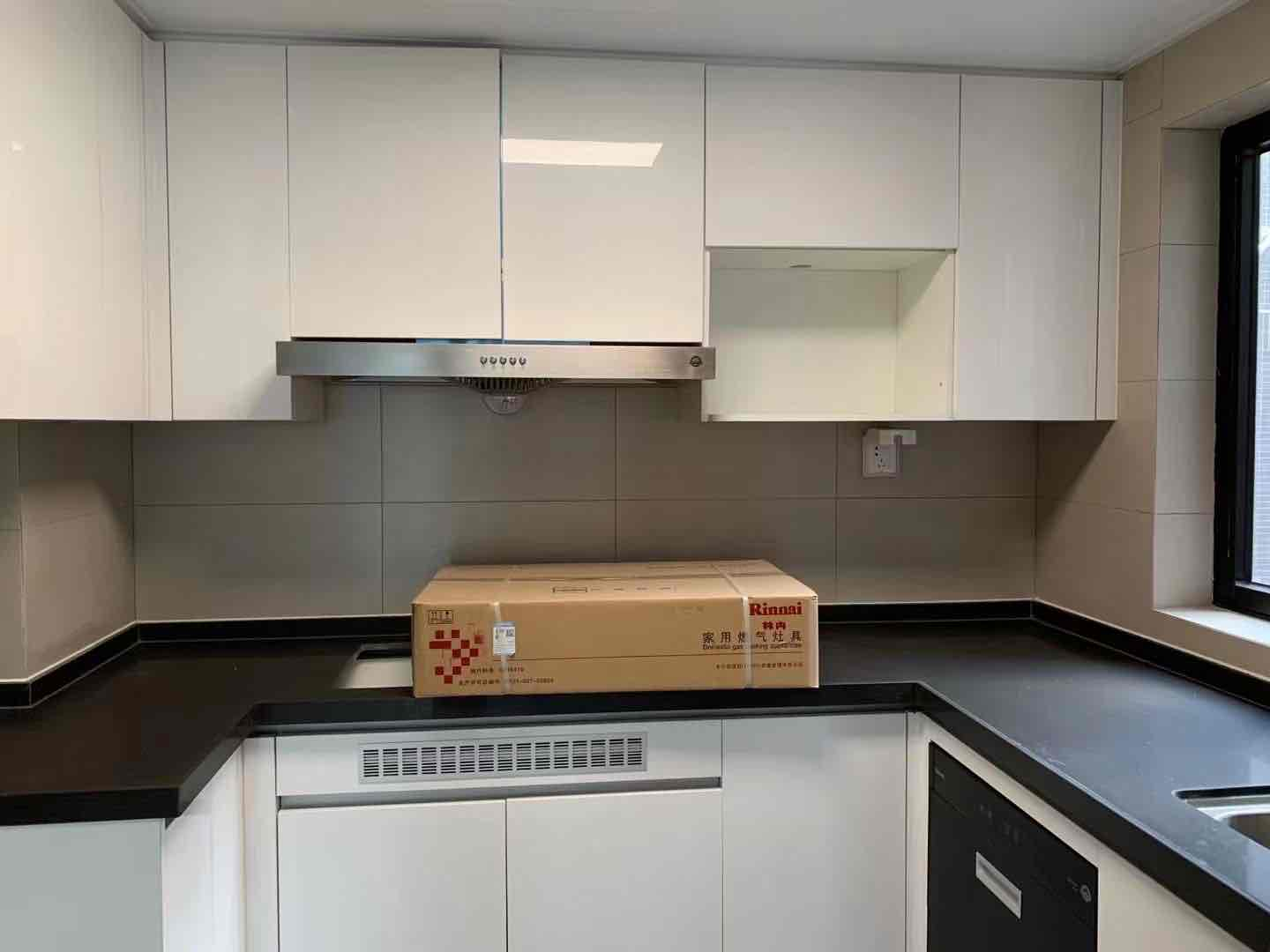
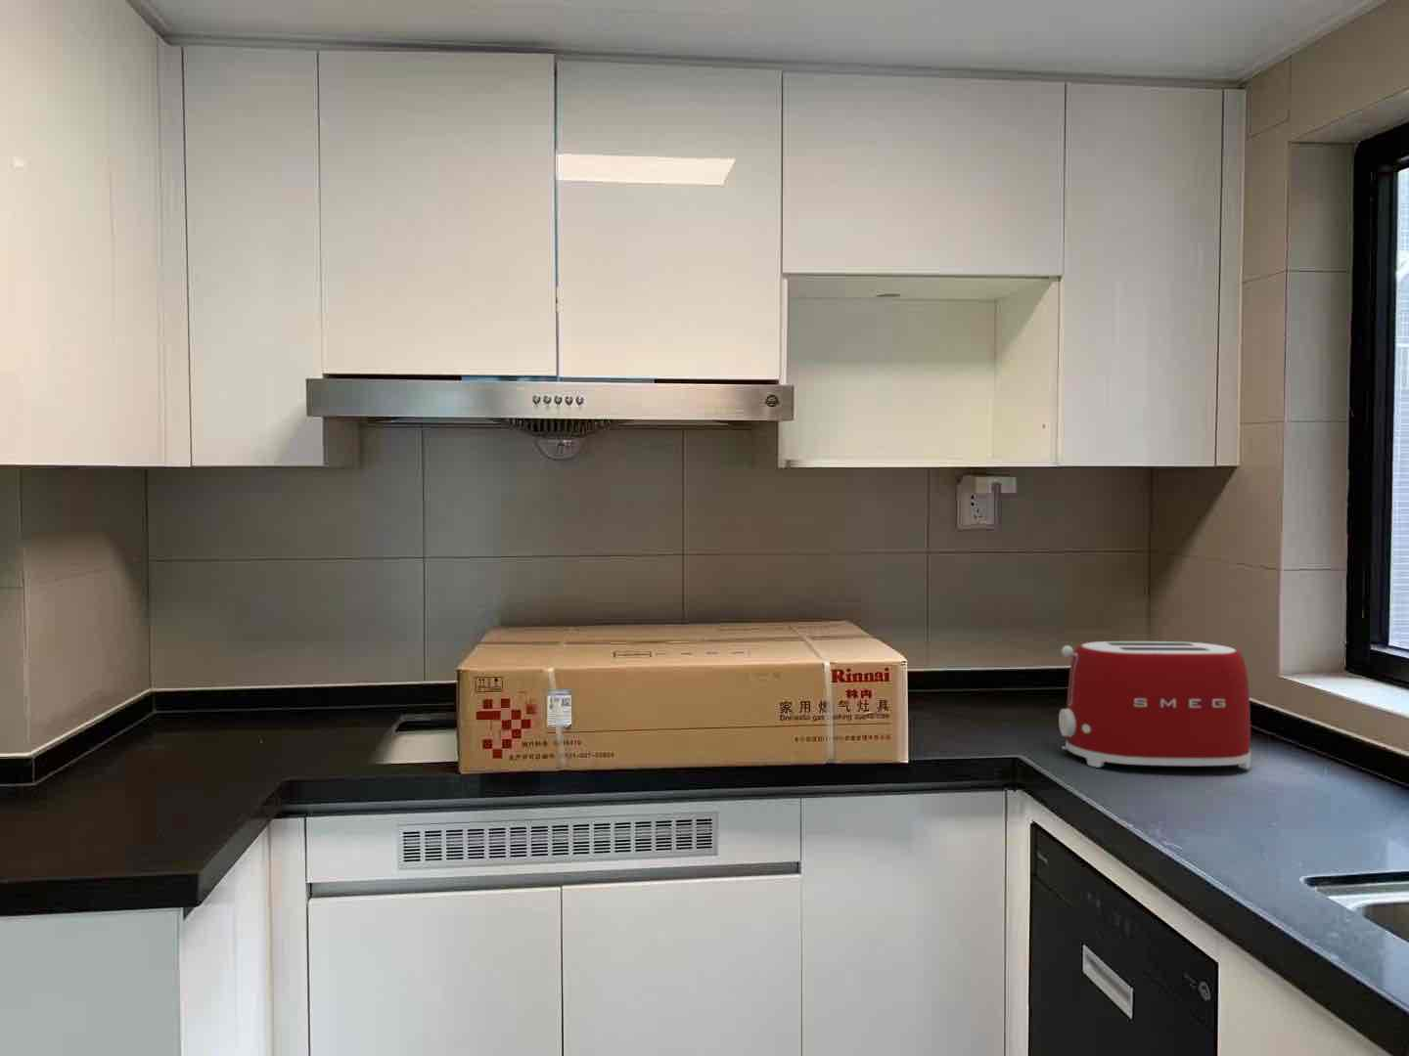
+ toaster [1057,640,1251,770]
